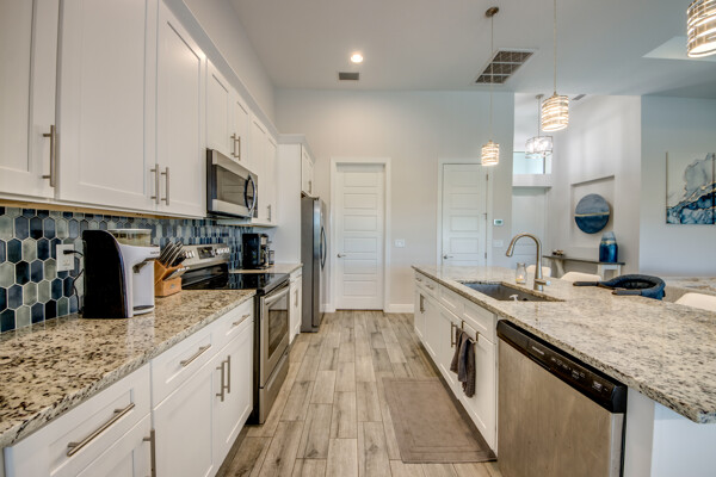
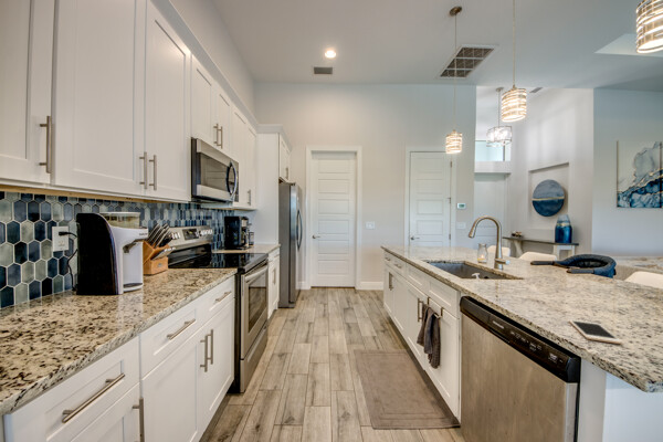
+ cell phone [568,318,623,345]
